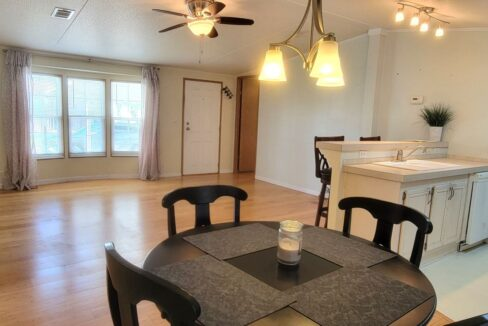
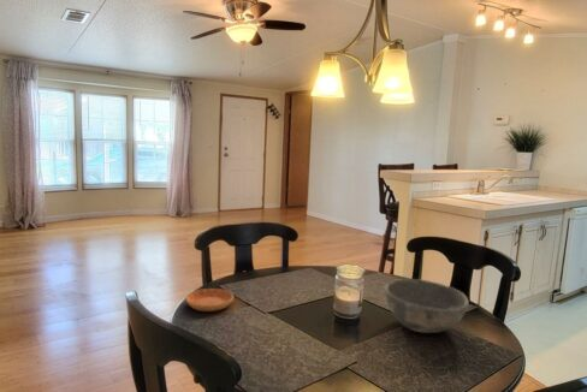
+ bowl [384,278,470,334]
+ saucer [185,287,235,313]
